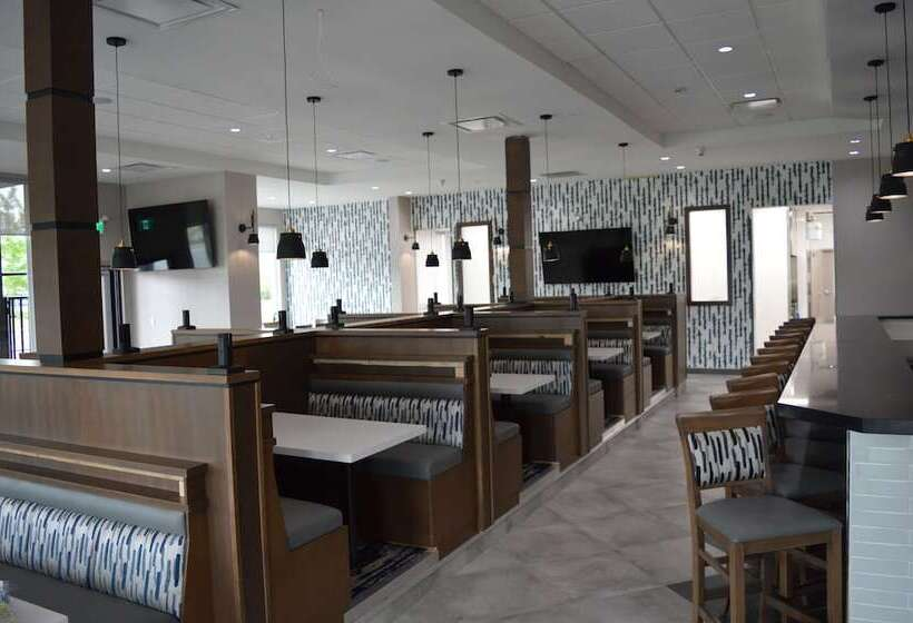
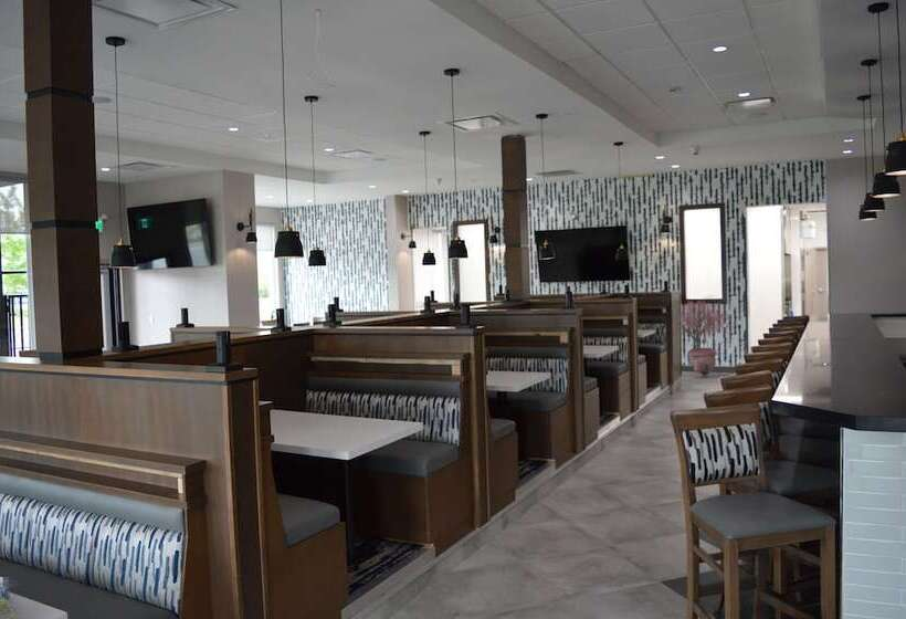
+ potted tree [680,298,737,378]
